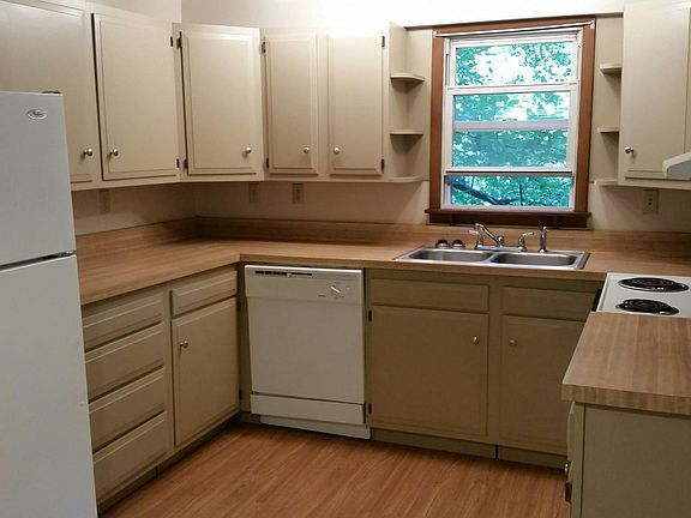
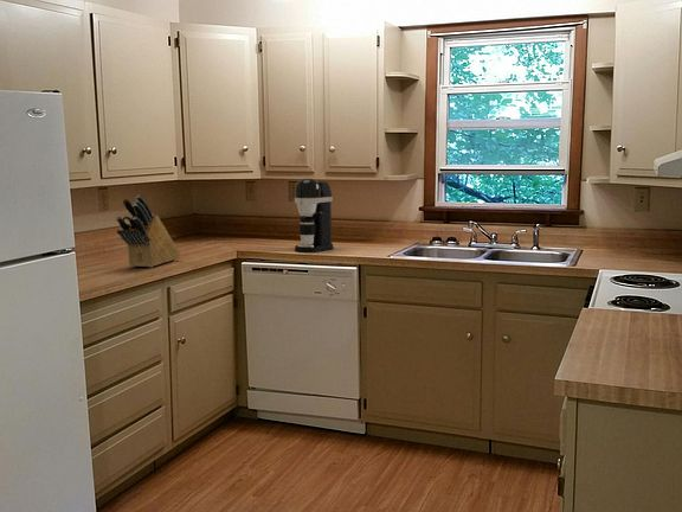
+ coffee maker [294,177,335,254]
+ knife block [115,194,180,268]
